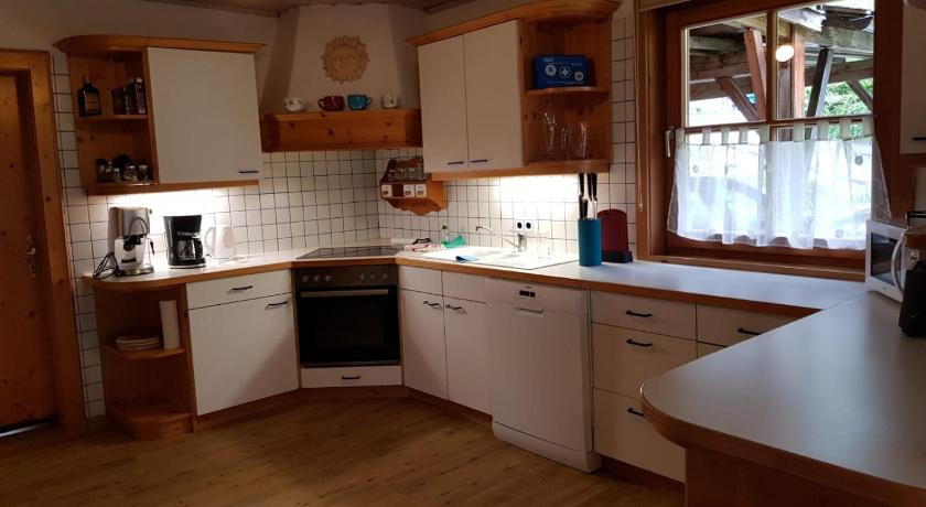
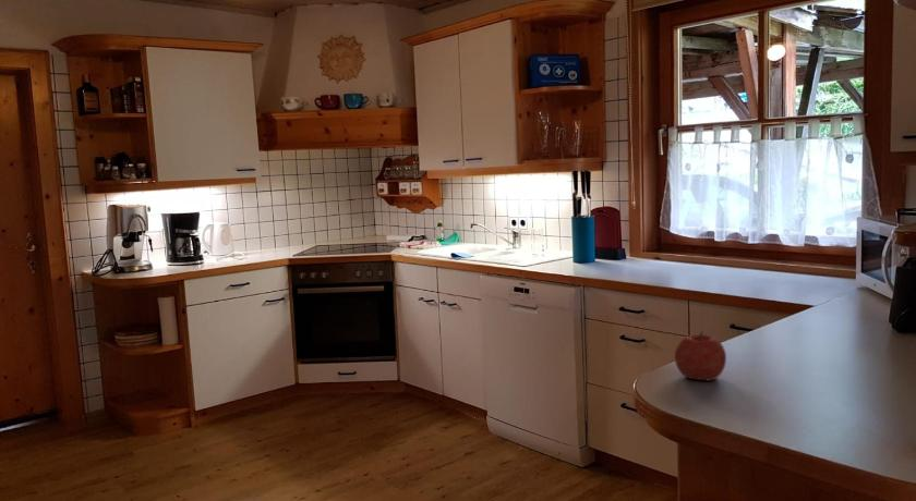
+ fruit [674,330,727,381]
